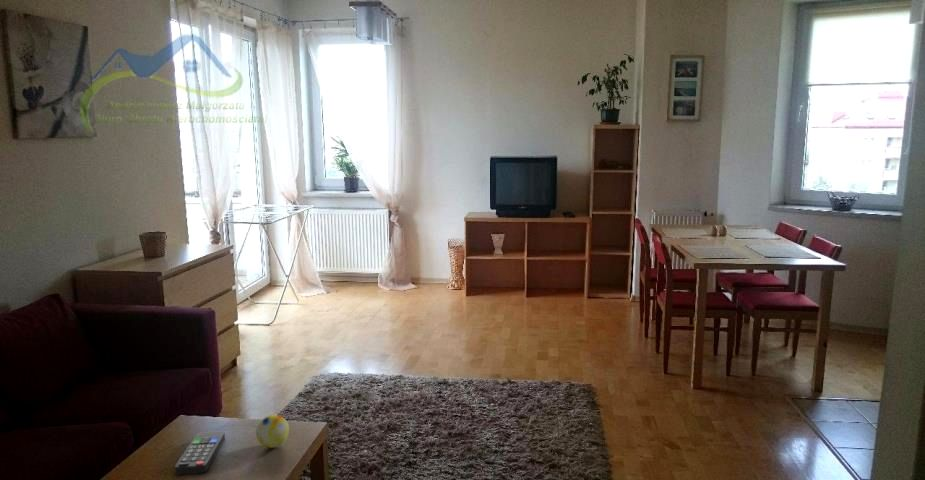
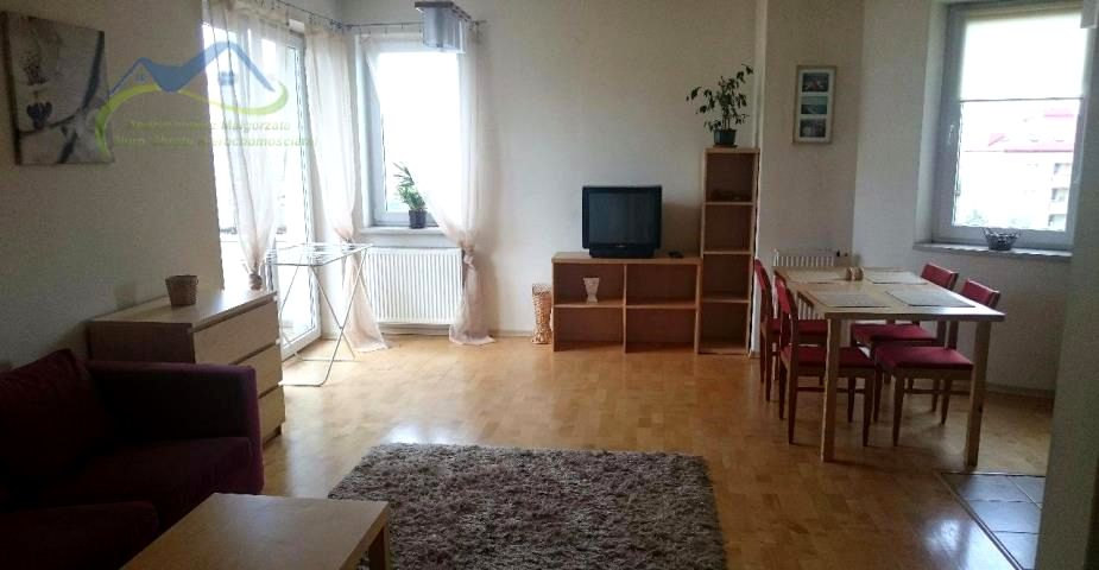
- decorative ball [255,414,290,449]
- remote control [174,431,226,475]
